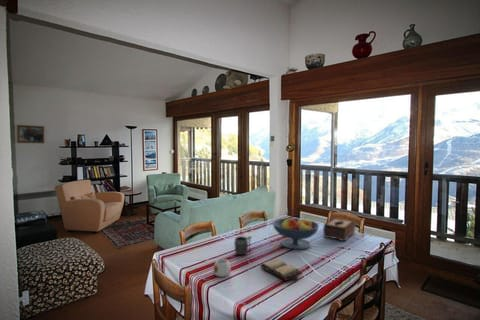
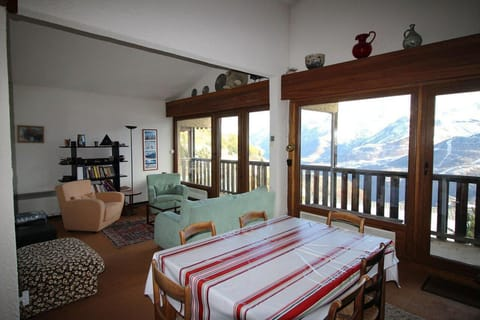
- tissue box [322,217,356,242]
- mug [233,235,252,256]
- fruit bowl [272,217,320,250]
- mug [213,258,232,278]
- hardback book [259,258,303,282]
